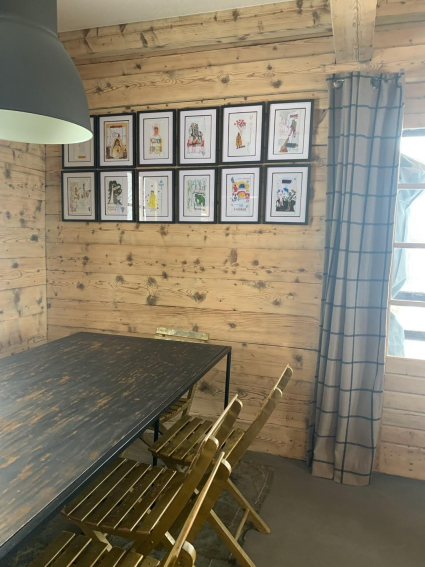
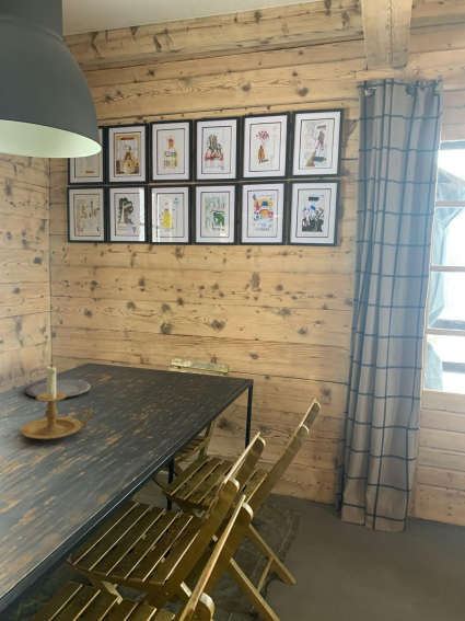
+ plate [24,378,92,398]
+ candle holder [19,364,93,440]
